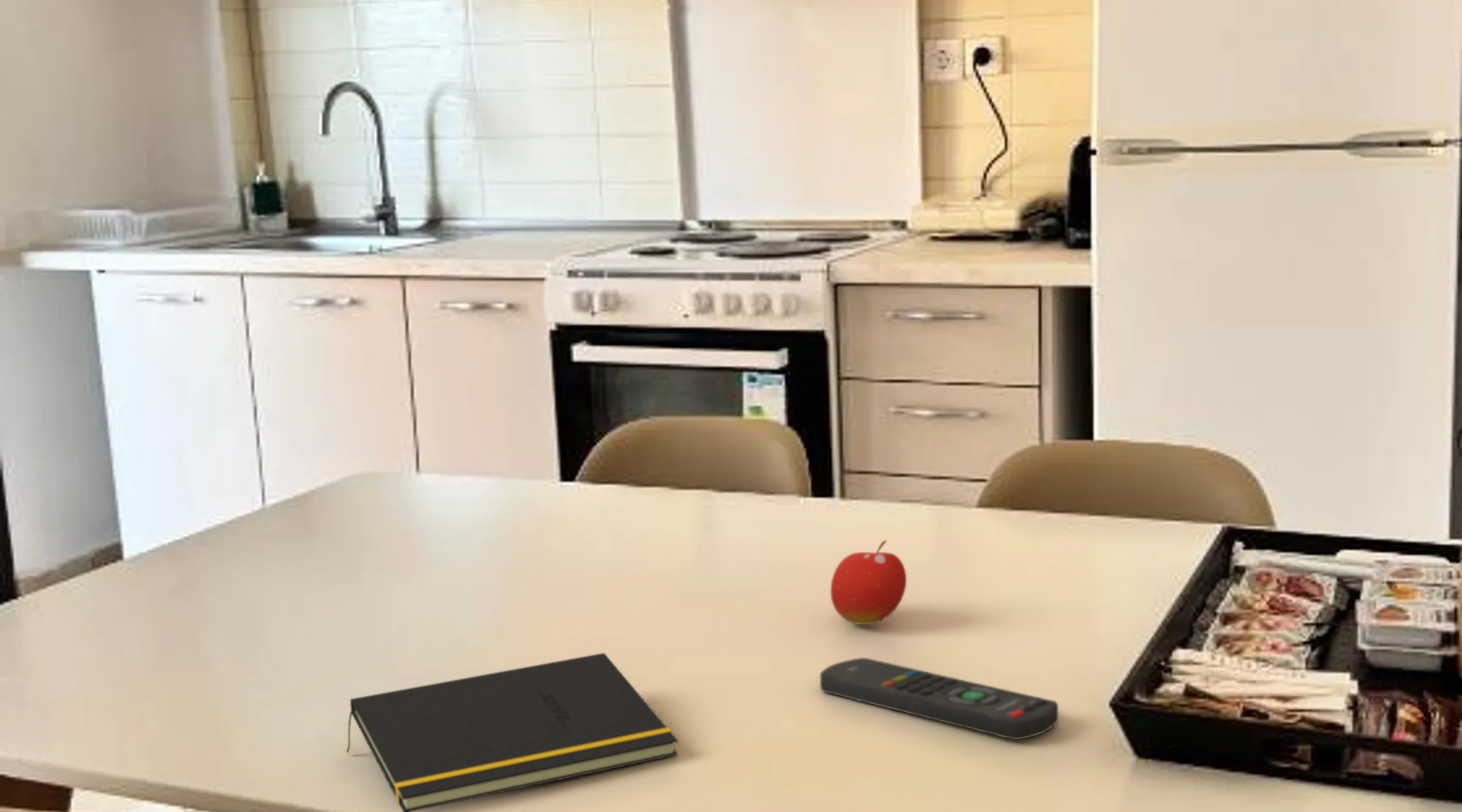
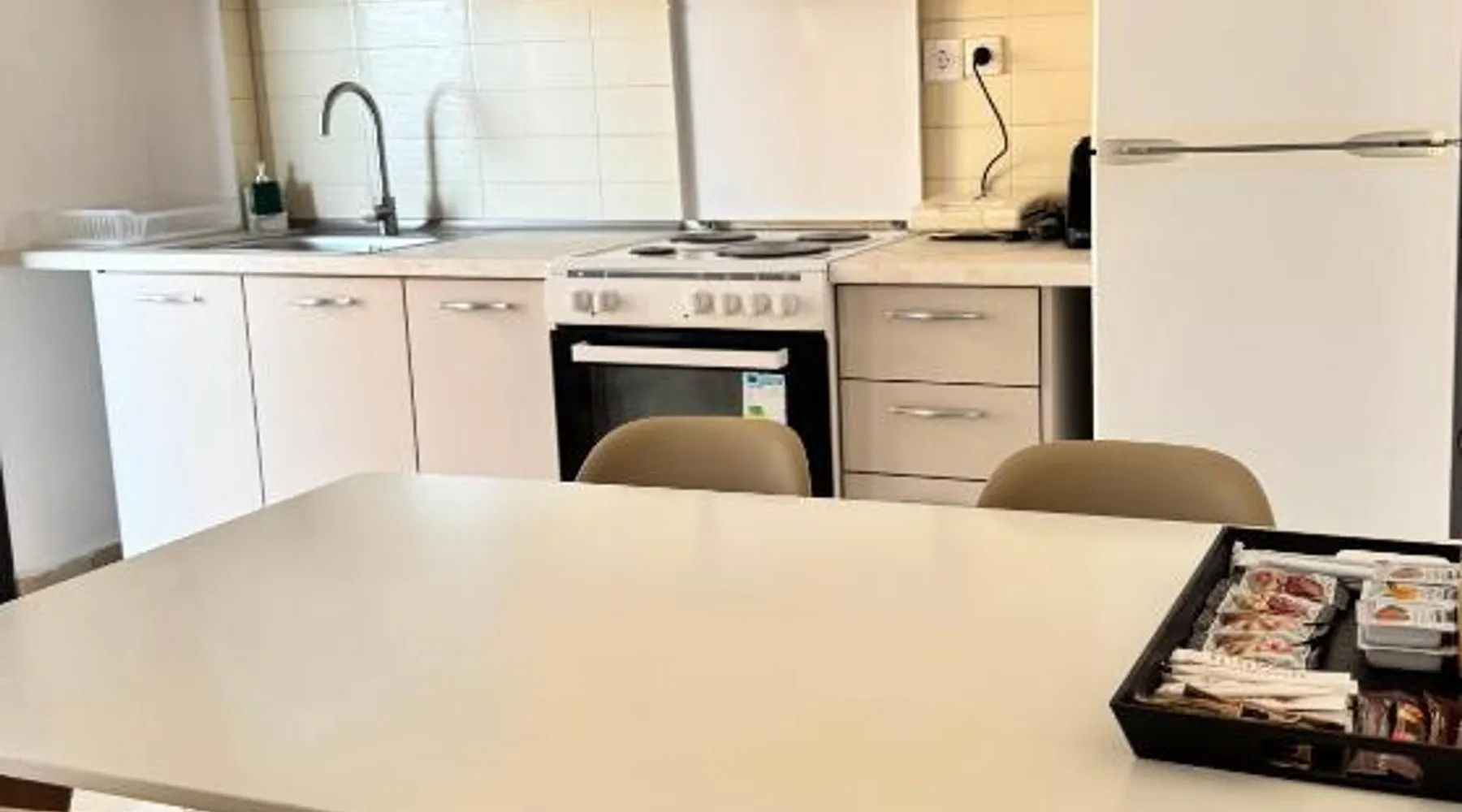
- notepad [346,652,679,812]
- fruit [830,540,907,625]
- remote control [820,657,1059,741]
